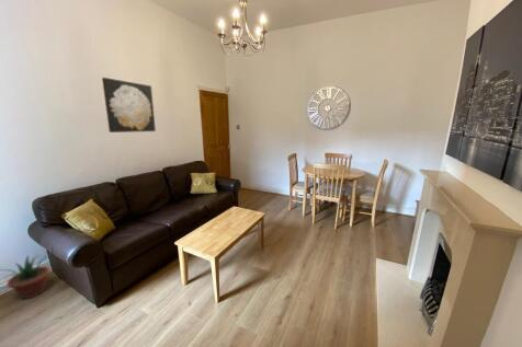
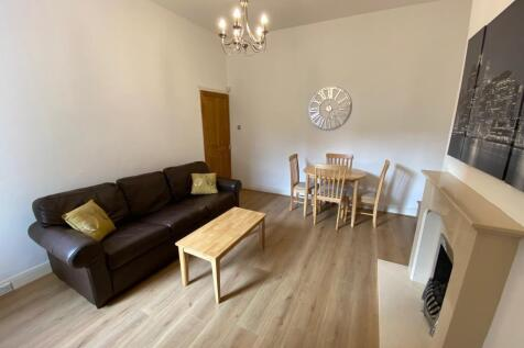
- wall art [101,77,157,134]
- potted plant [0,253,52,300]
